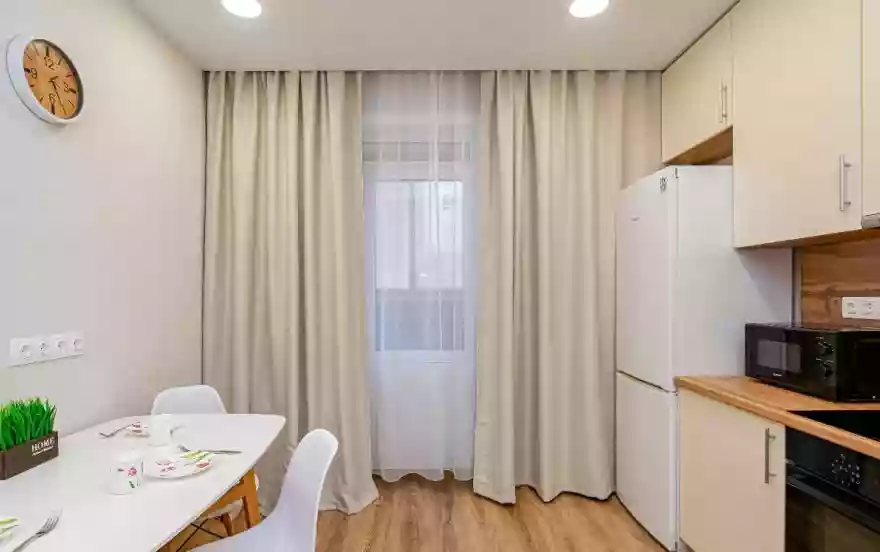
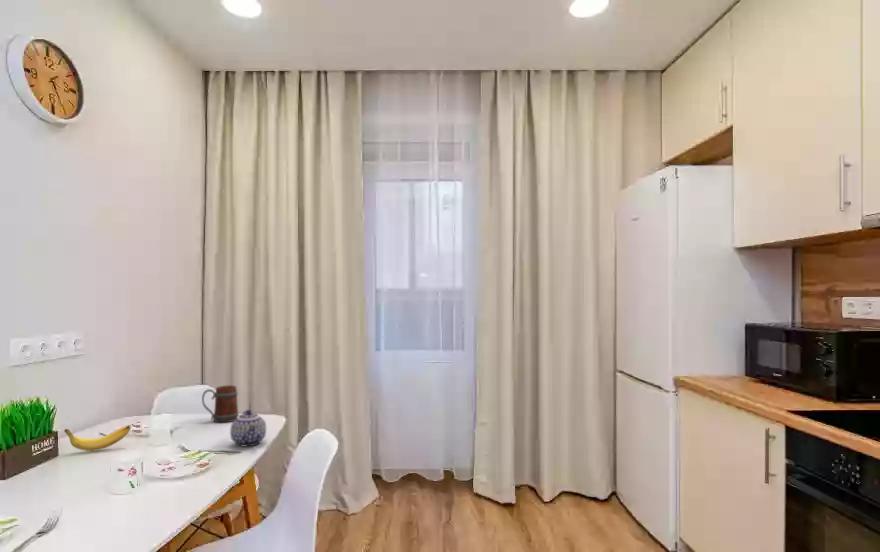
+ mug [201,384,240,423]
+ banana [63,425,132,452]
+ teapot [229,409,267,448]
